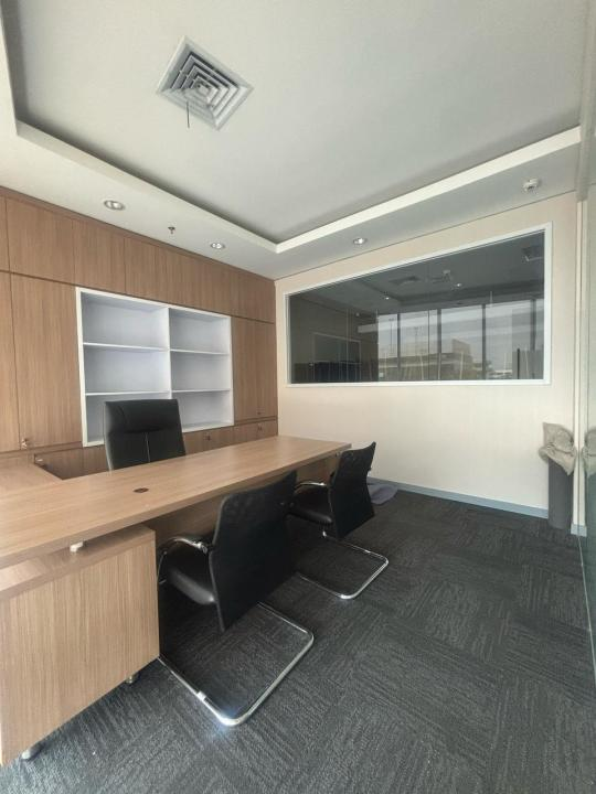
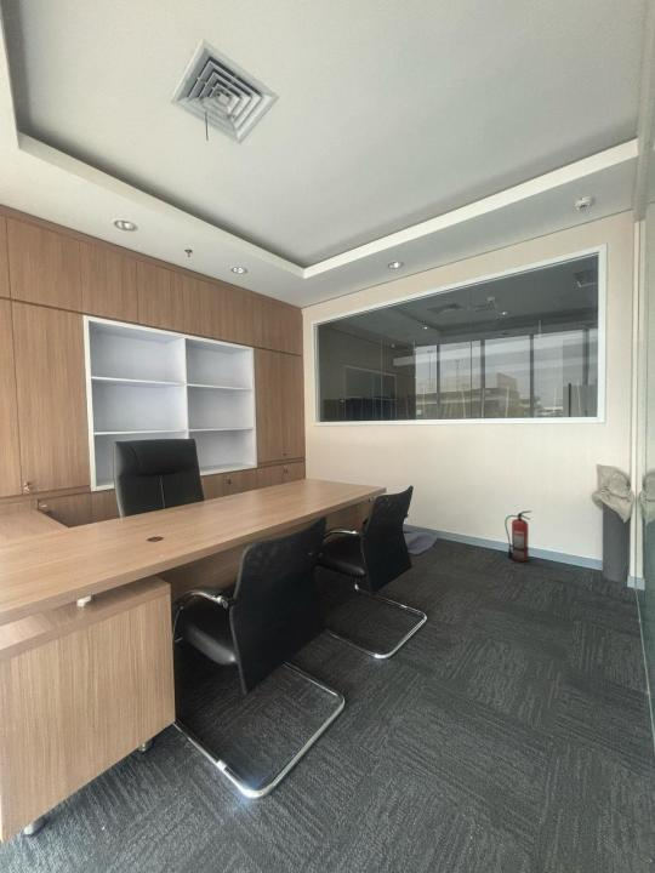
+ fire extinguisher [503,509,532,563]
